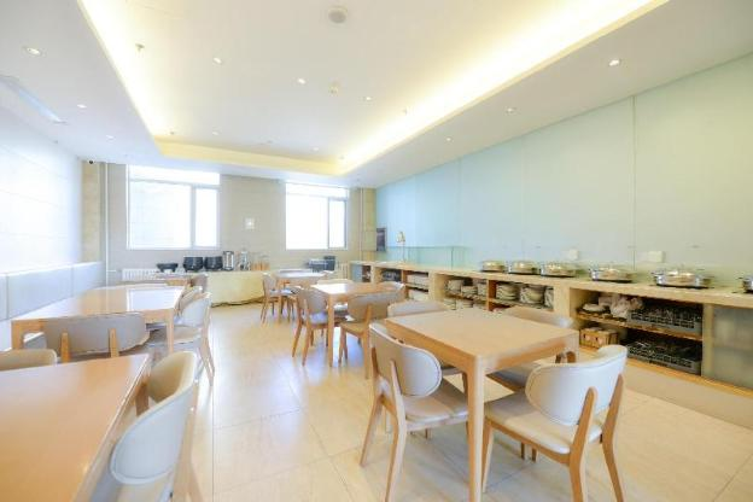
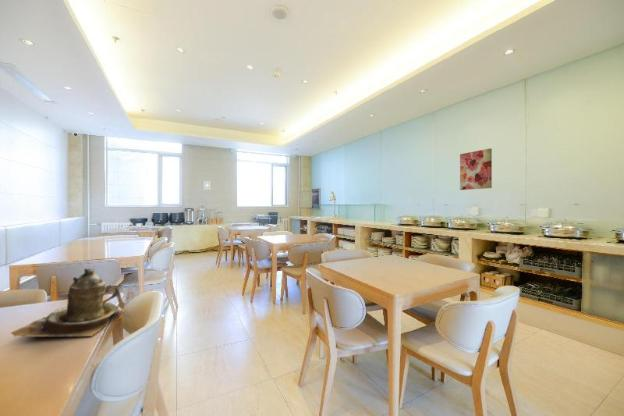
+ wall art [459,147,493,191]
+ teapot [10,267,126,338]
